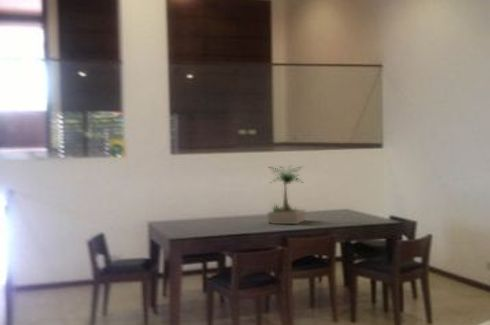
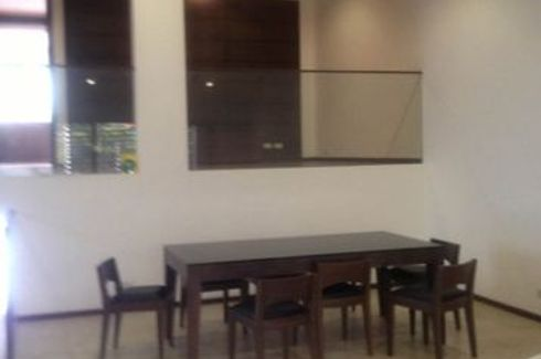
- potted plant [266,164,306,225]
